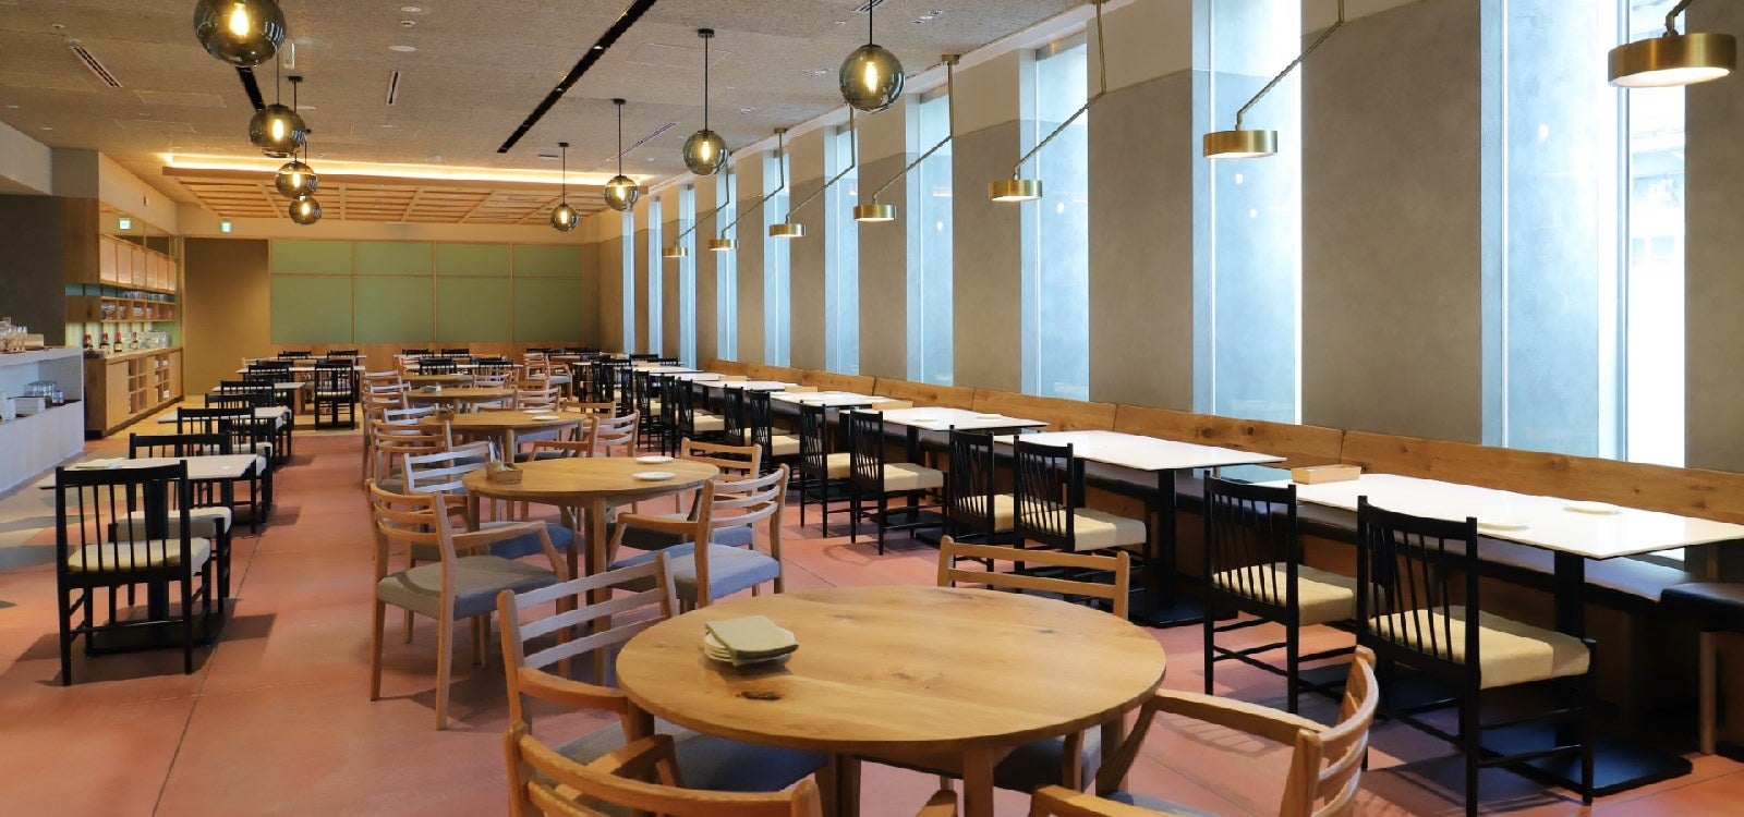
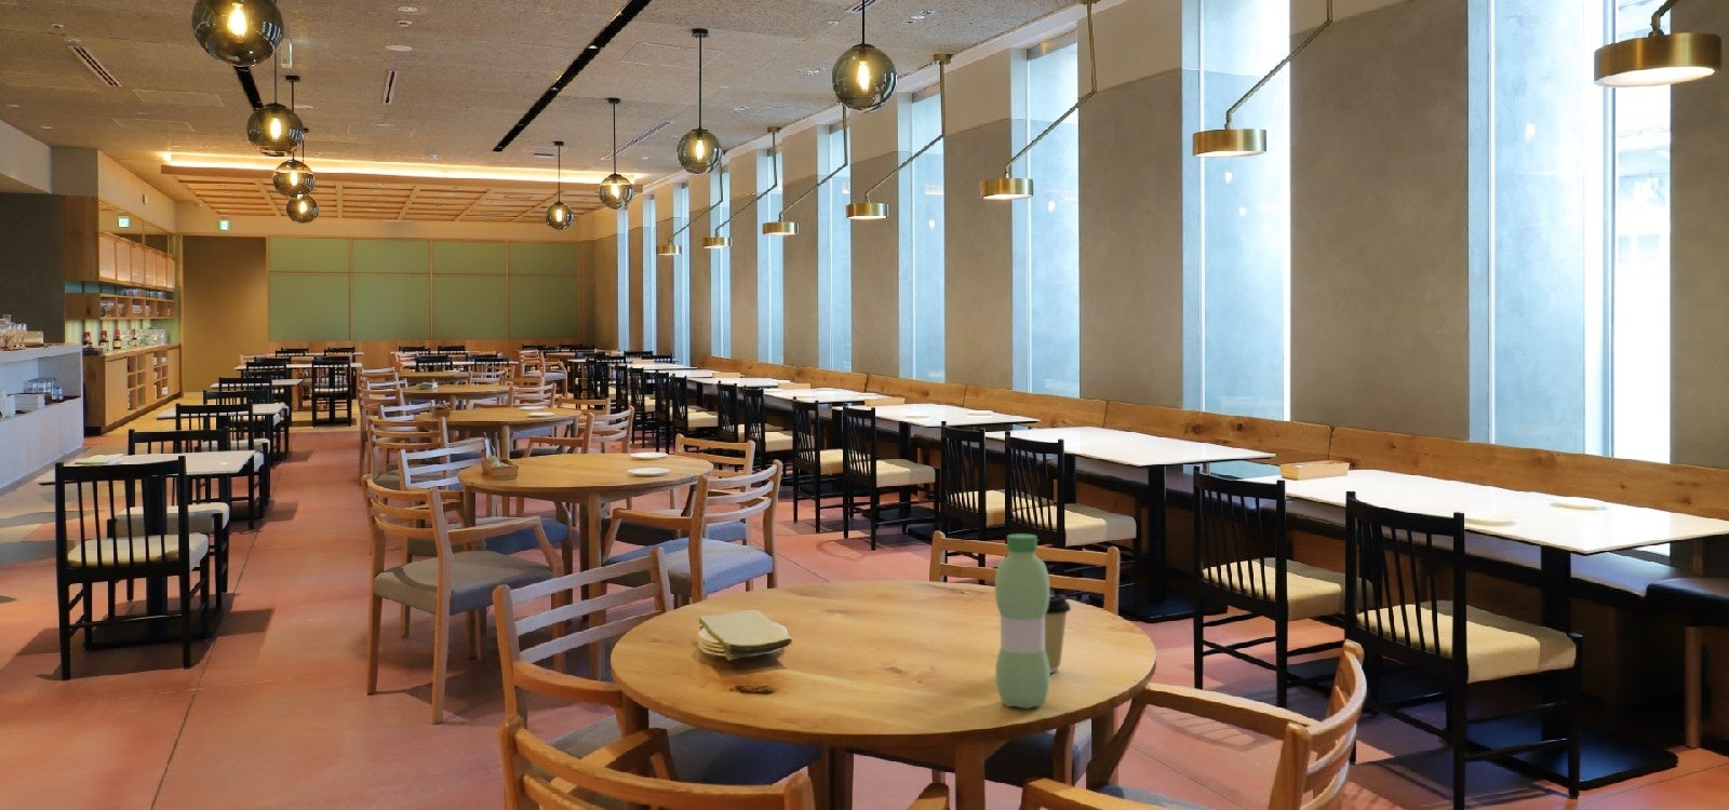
+ coffee cup [1045,593,1072,674]
+ water bottle [995,532,1052,710]
